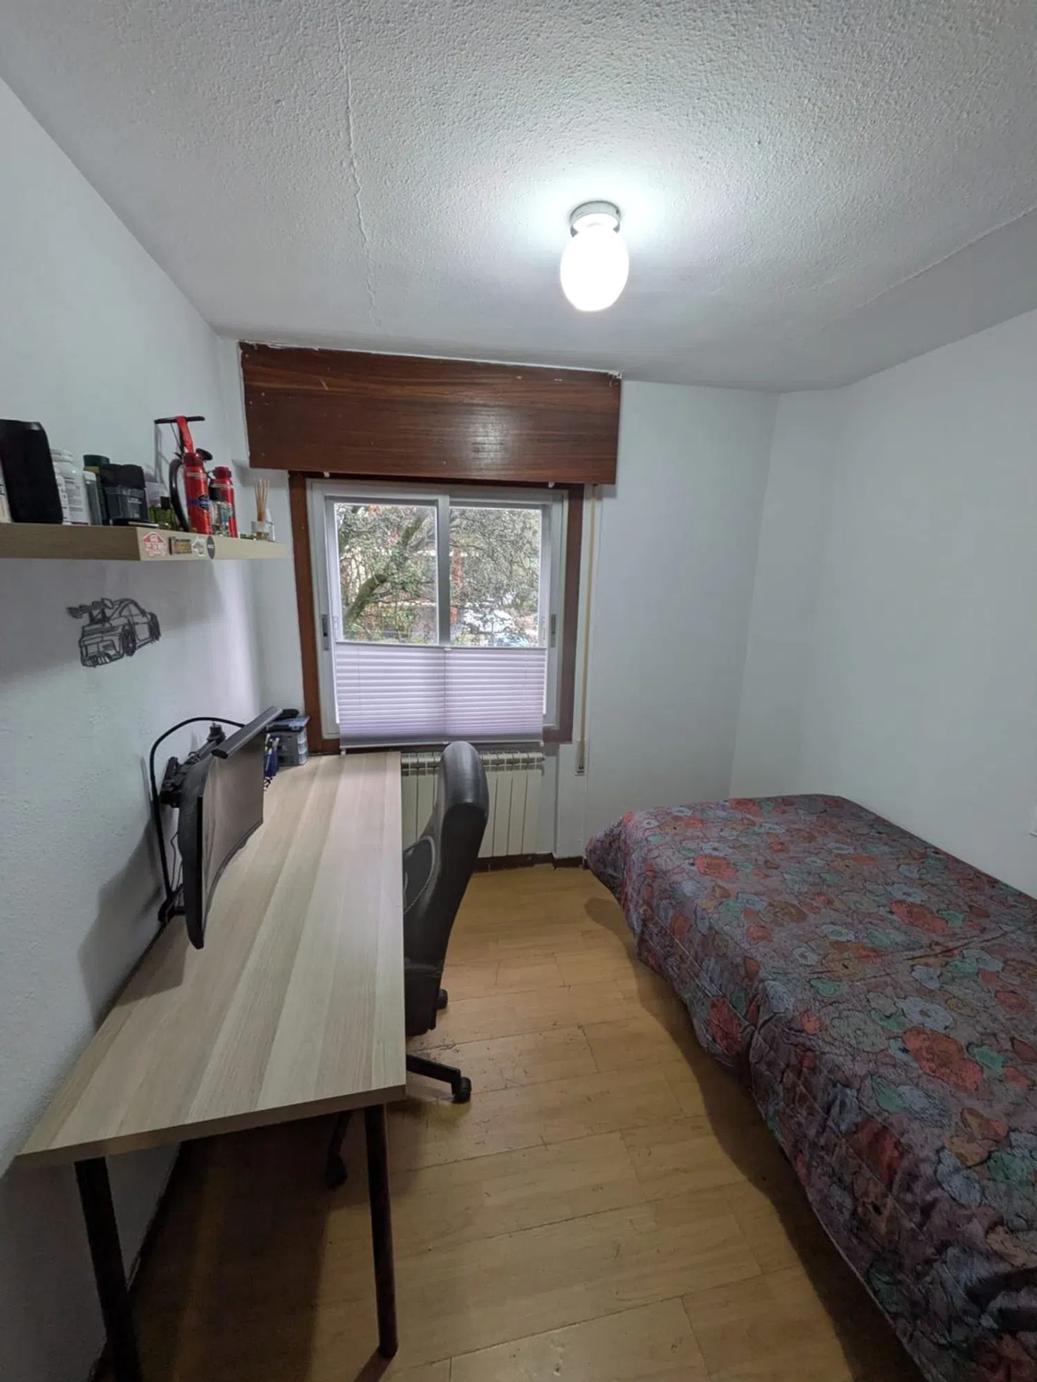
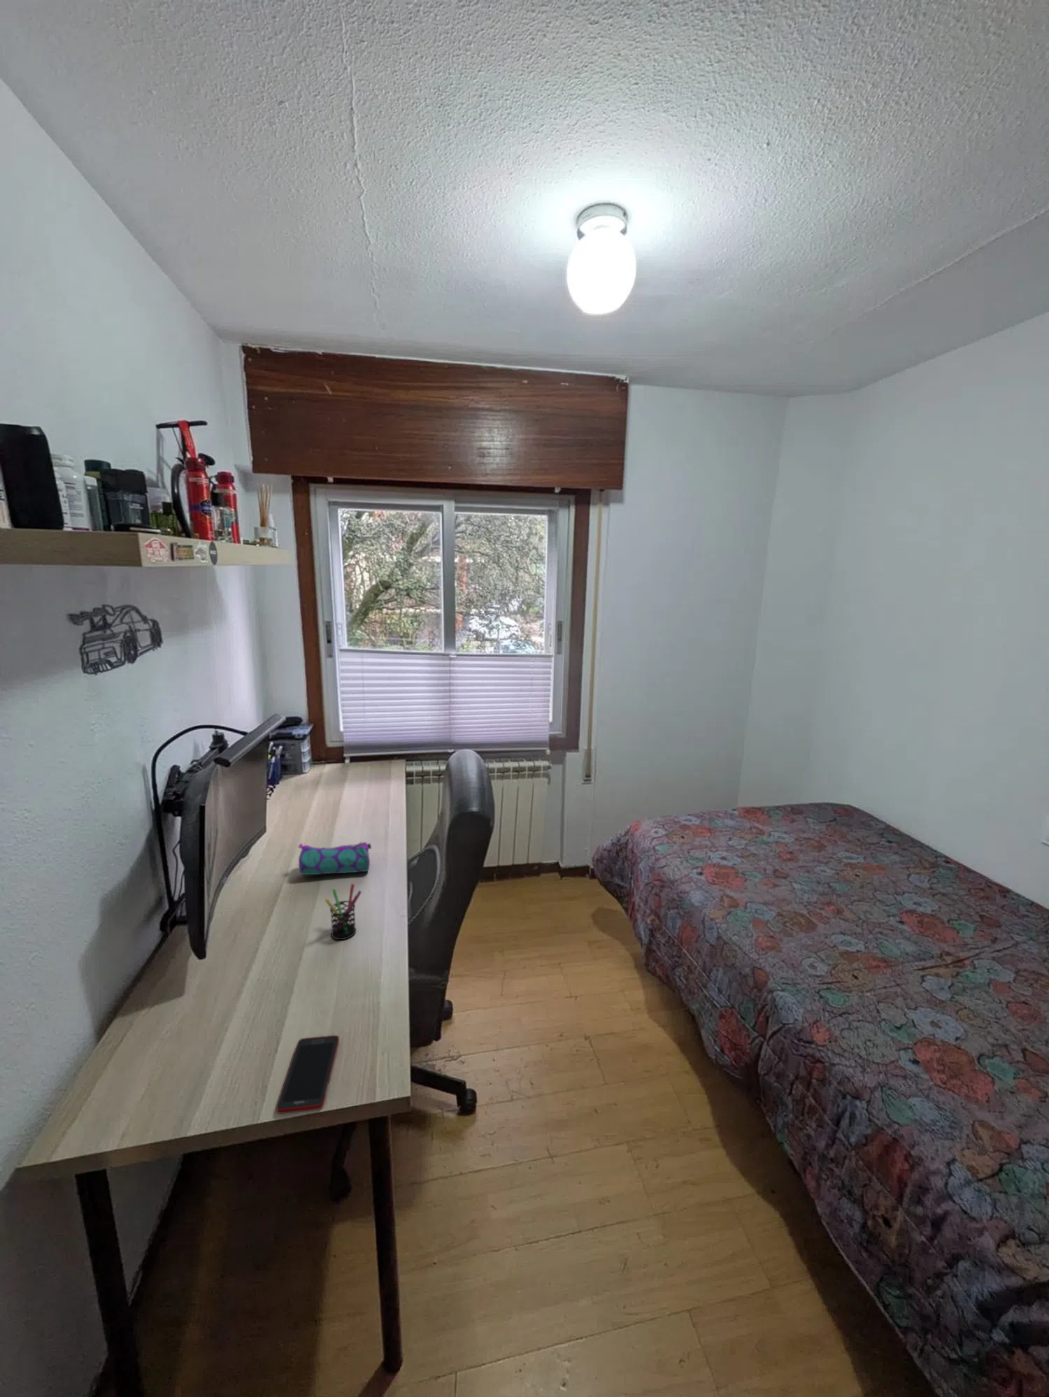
+ cell phone [275,1035,339,1115]
+ pen holder [324,882,363,941]
+ pencil case [298,841,372,876]
